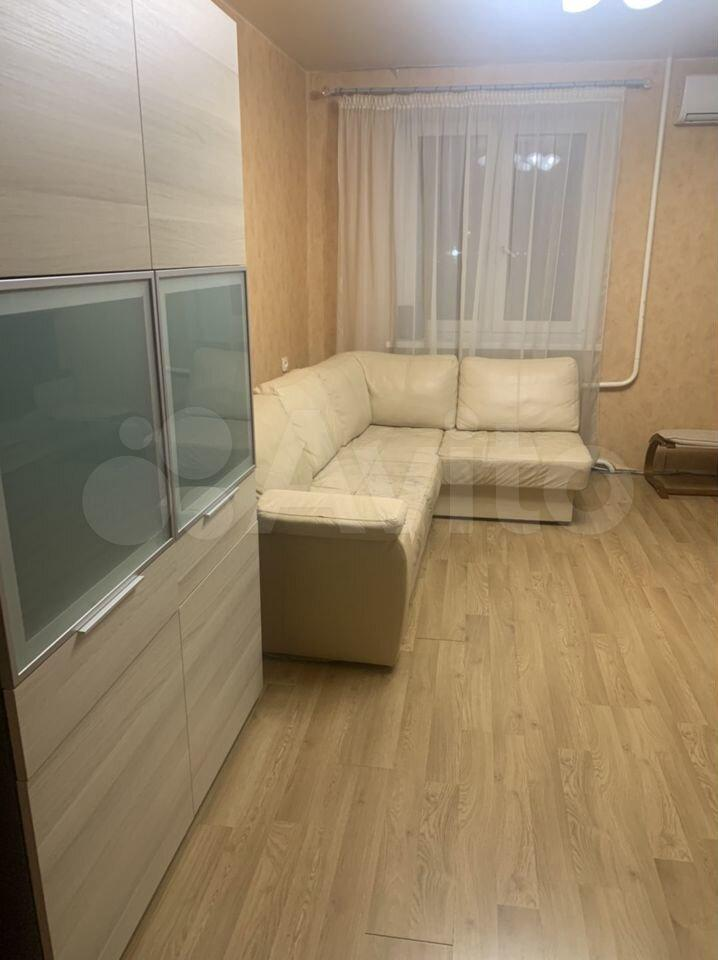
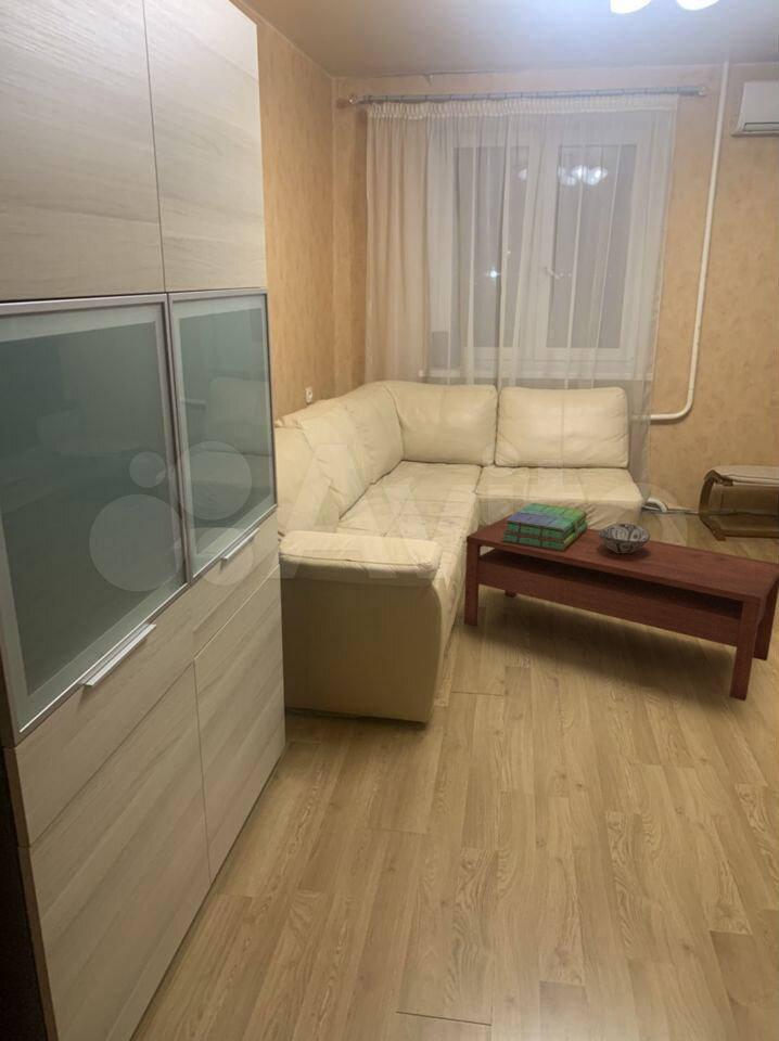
+ stack of books [502,502,589,551]
+ decorative bowl [598,523,651,553]
+ coffee table [463,514,779,703]
